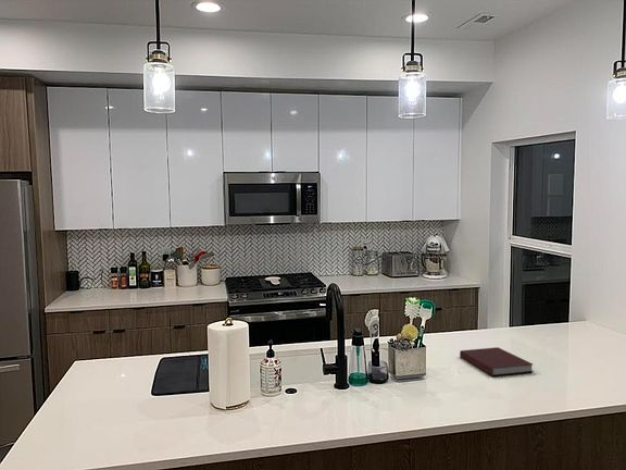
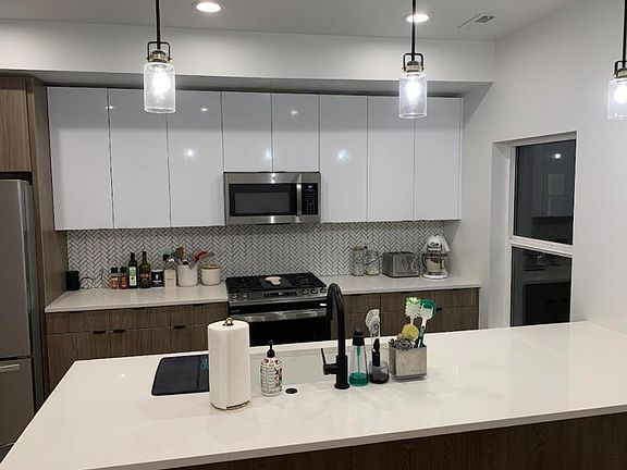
- notebook [459,346,535,376]
